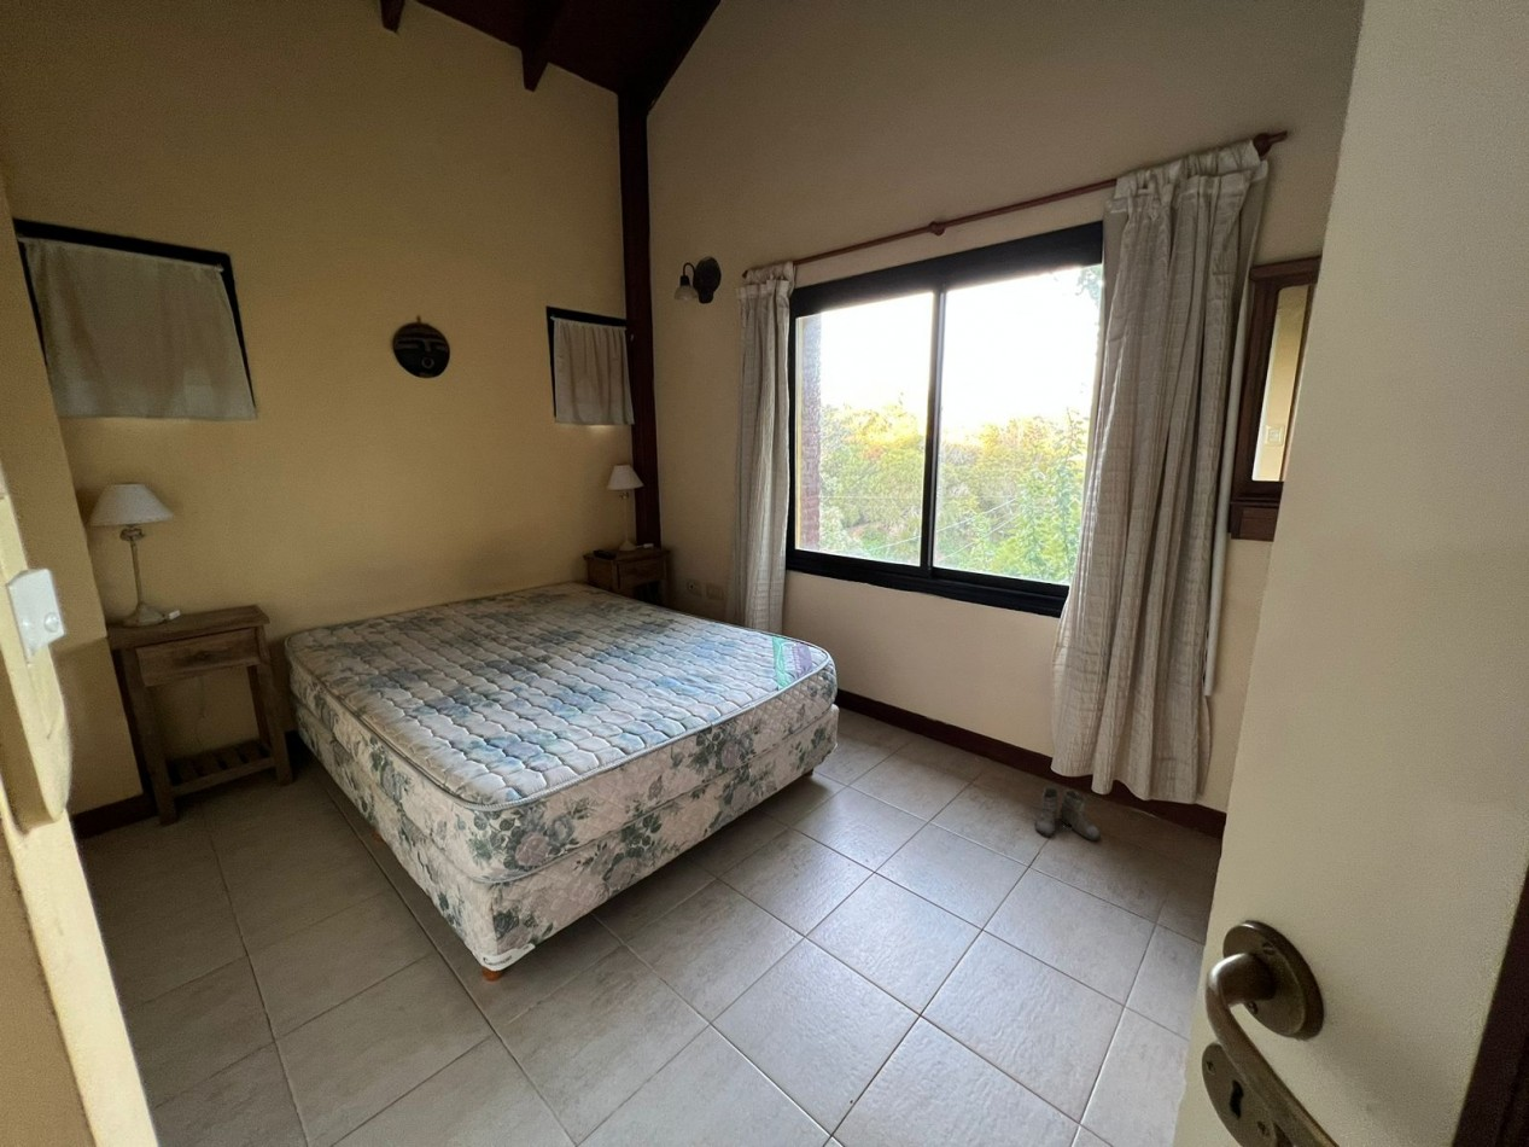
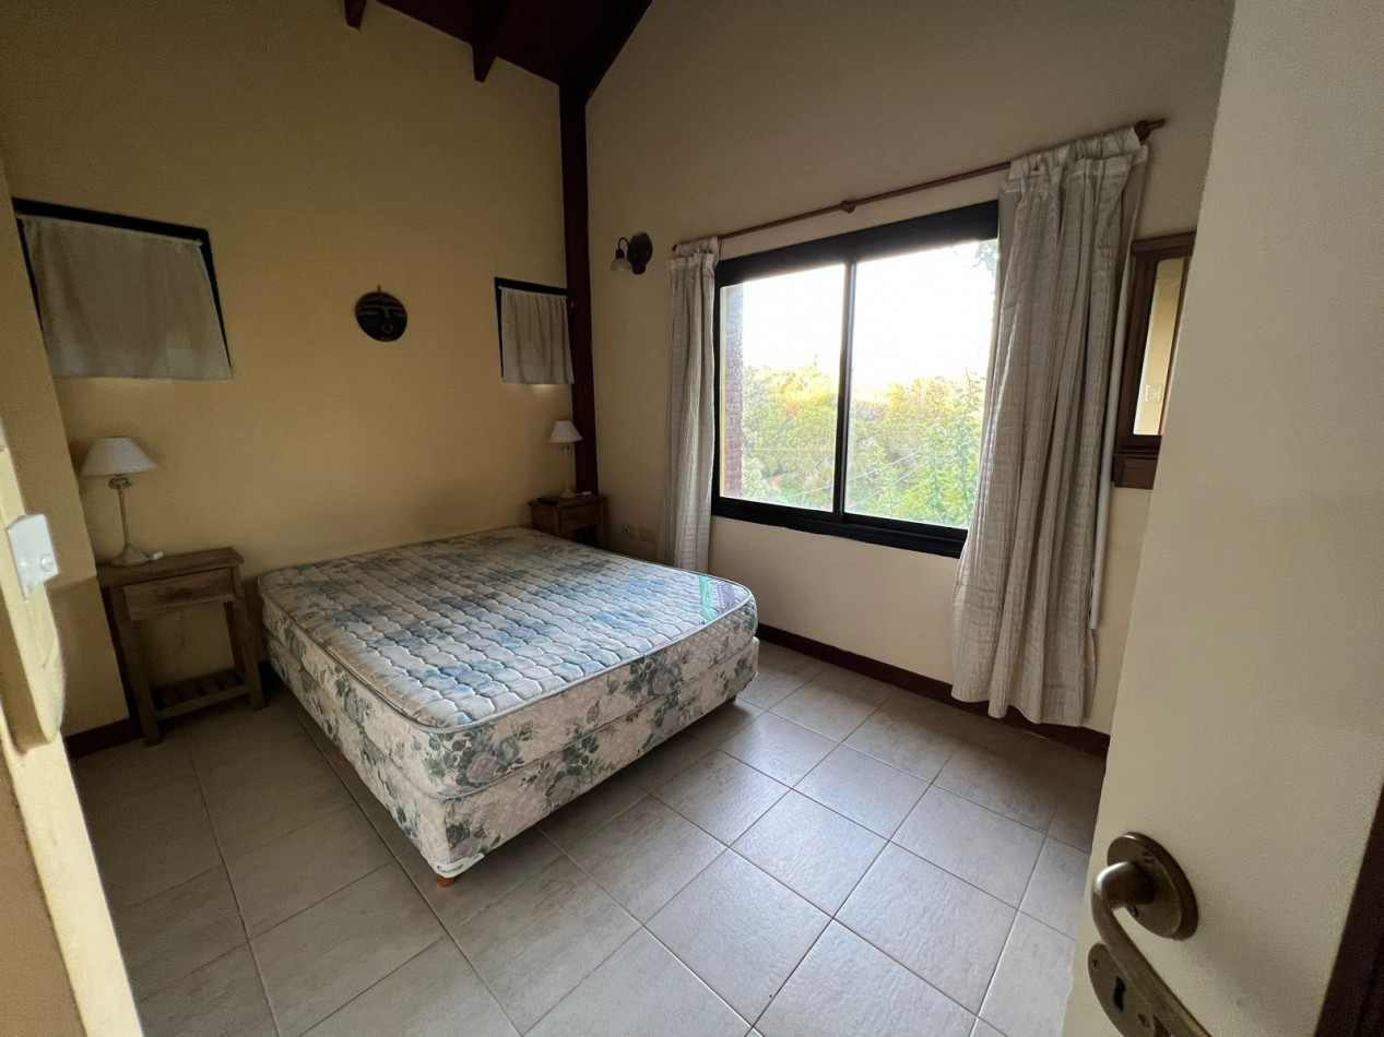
- boots [1025,786,1101,842]
